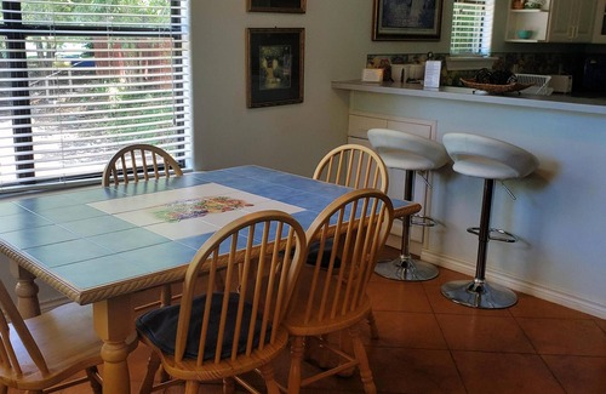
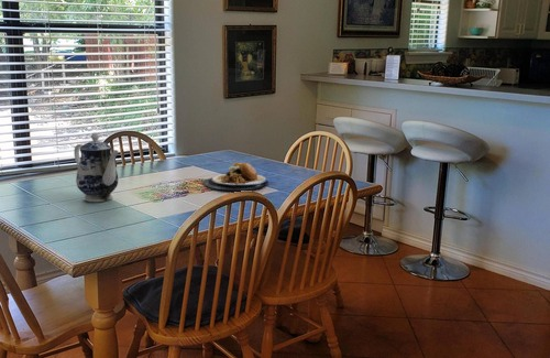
+ plate [202,162,270,191]
+ teapot [73,132,120,203]
